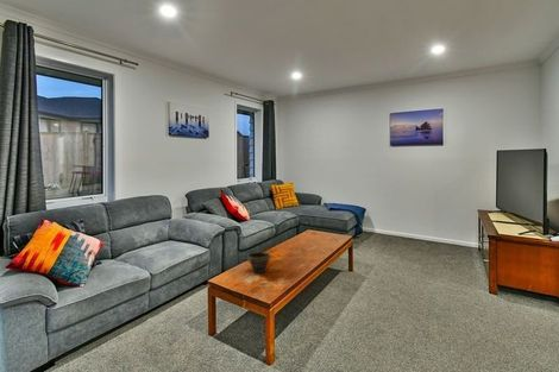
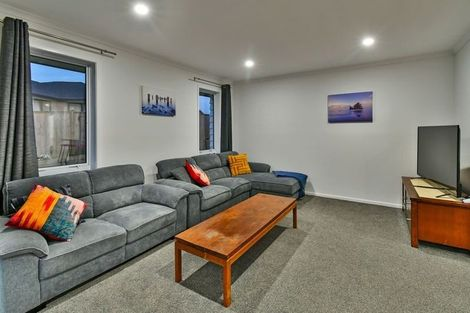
- bowl [241,251,274,275]
